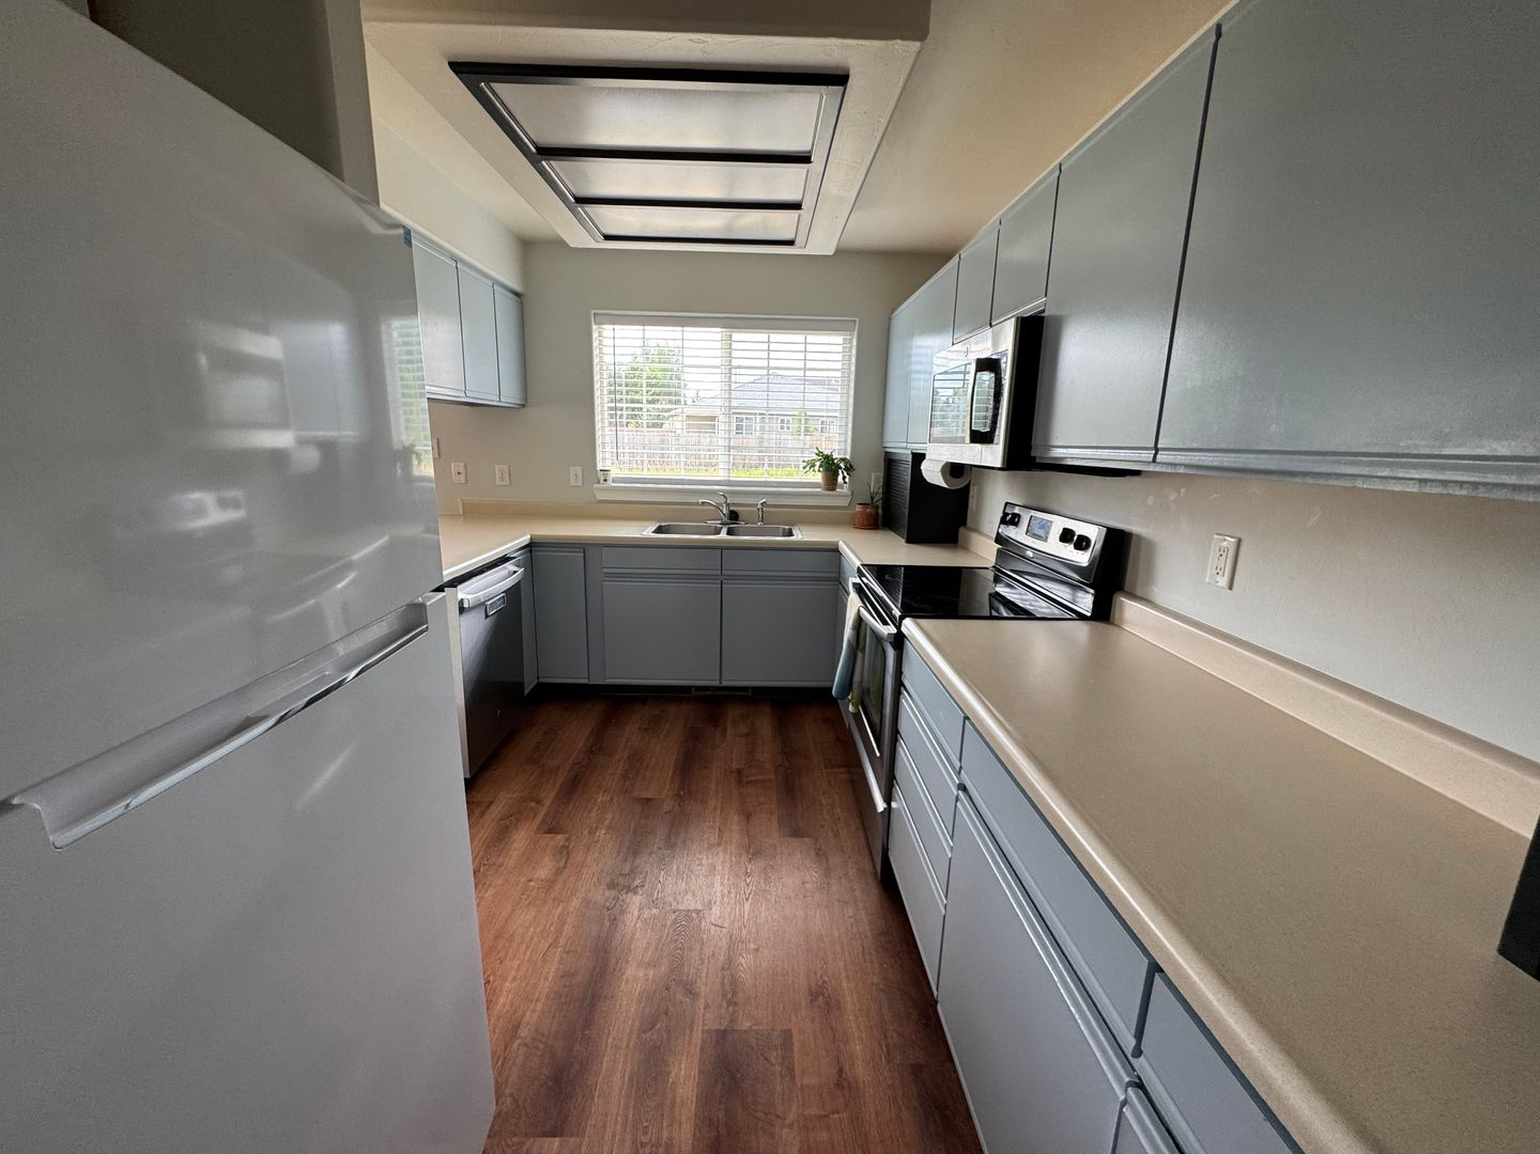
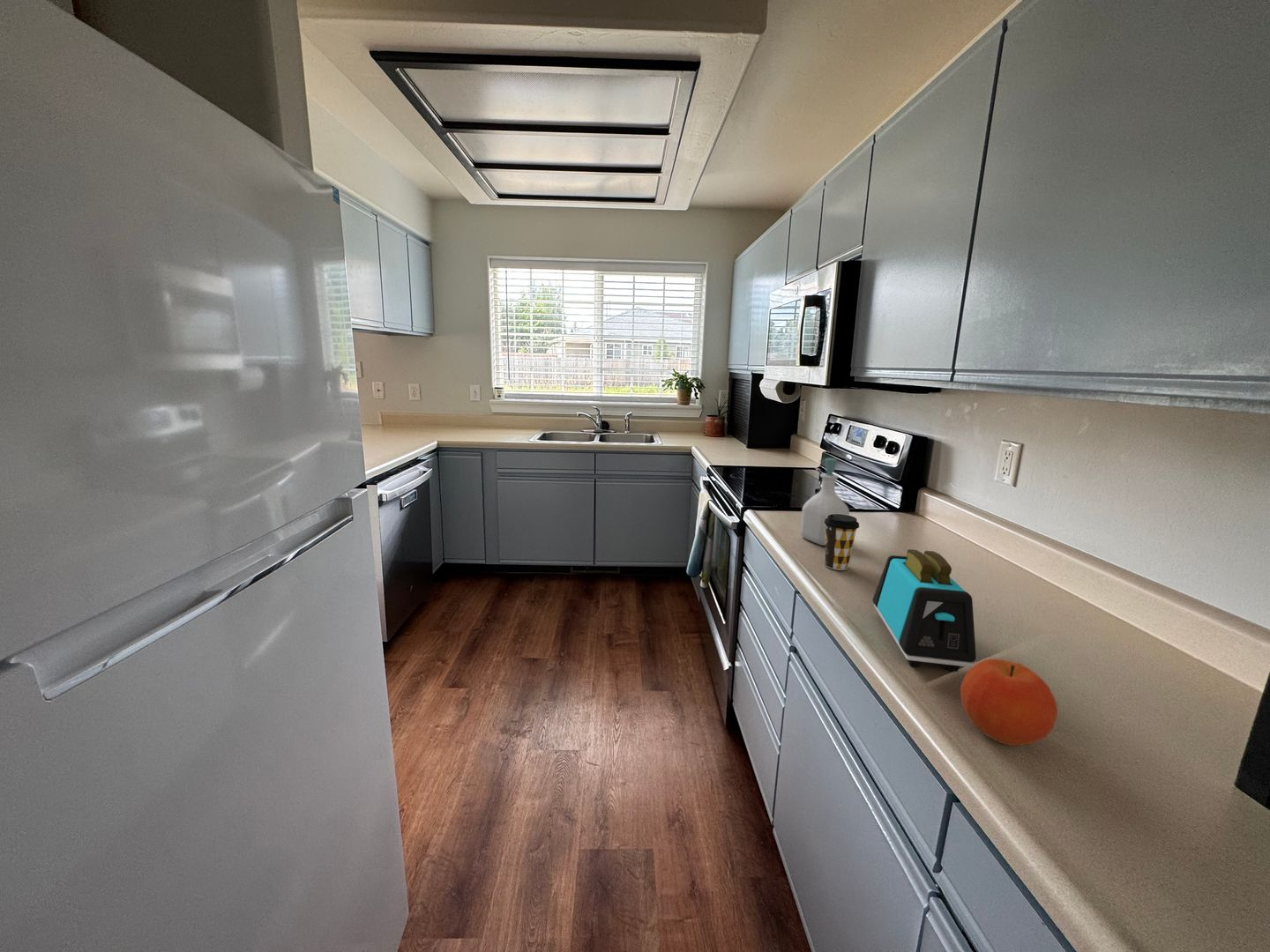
+ toaster [872,548,977,673]
+ fruit [960,658,1058,747]
+ soap bottle [799,457,850,547]
+ coffee cup [824,514,860,571]
